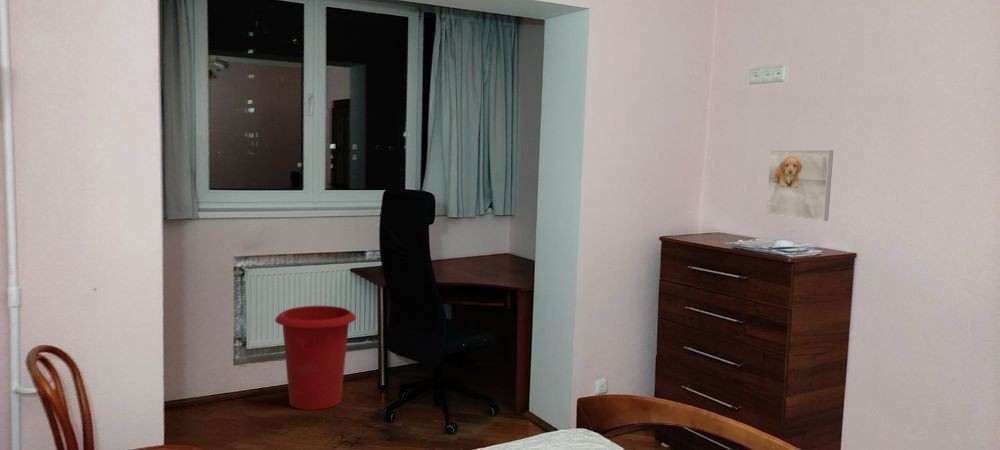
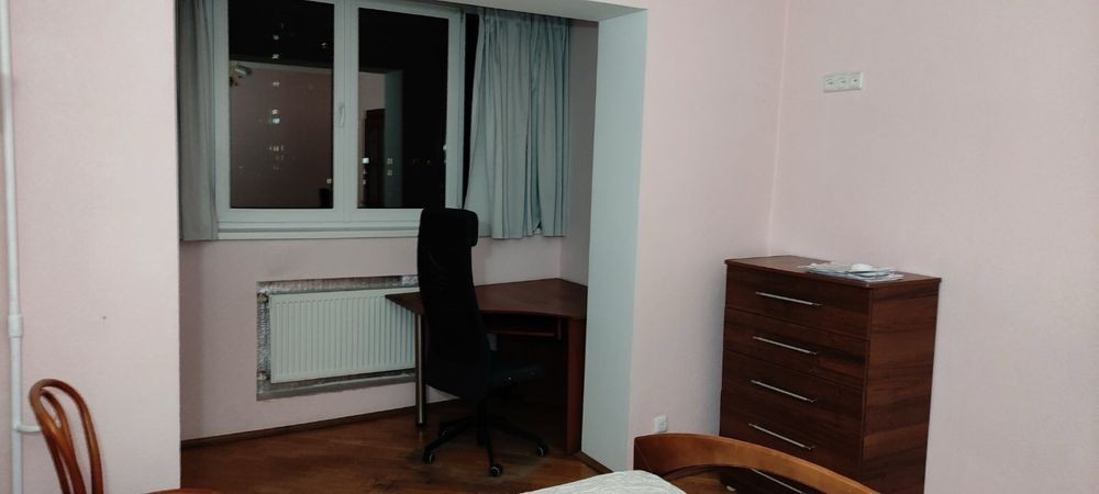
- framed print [765,149,834,222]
- waste bin [274,305,357,411]
